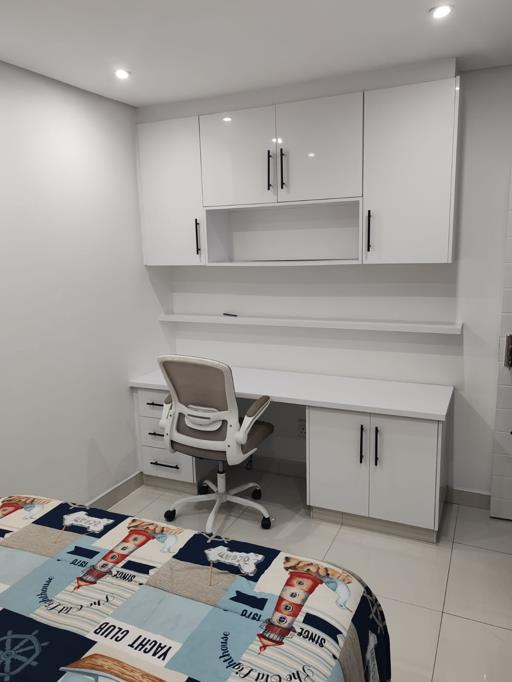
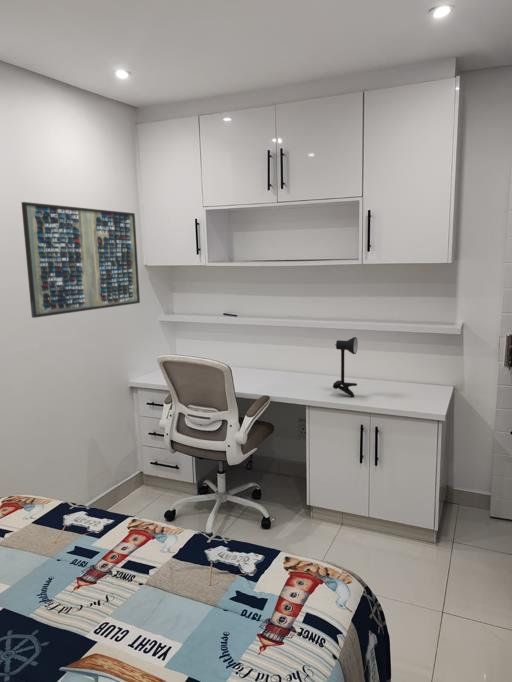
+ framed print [20,201,141,319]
+ desk lamp [332,336,359,398]
